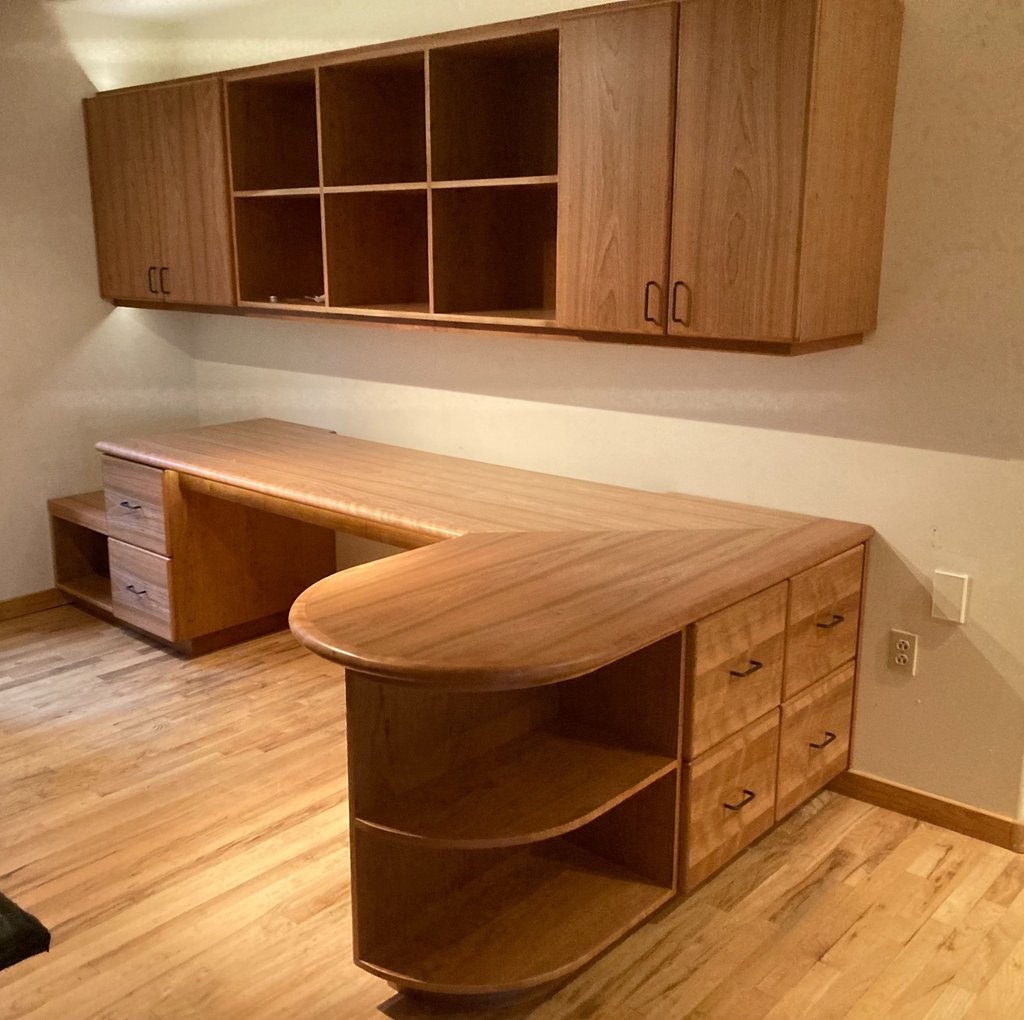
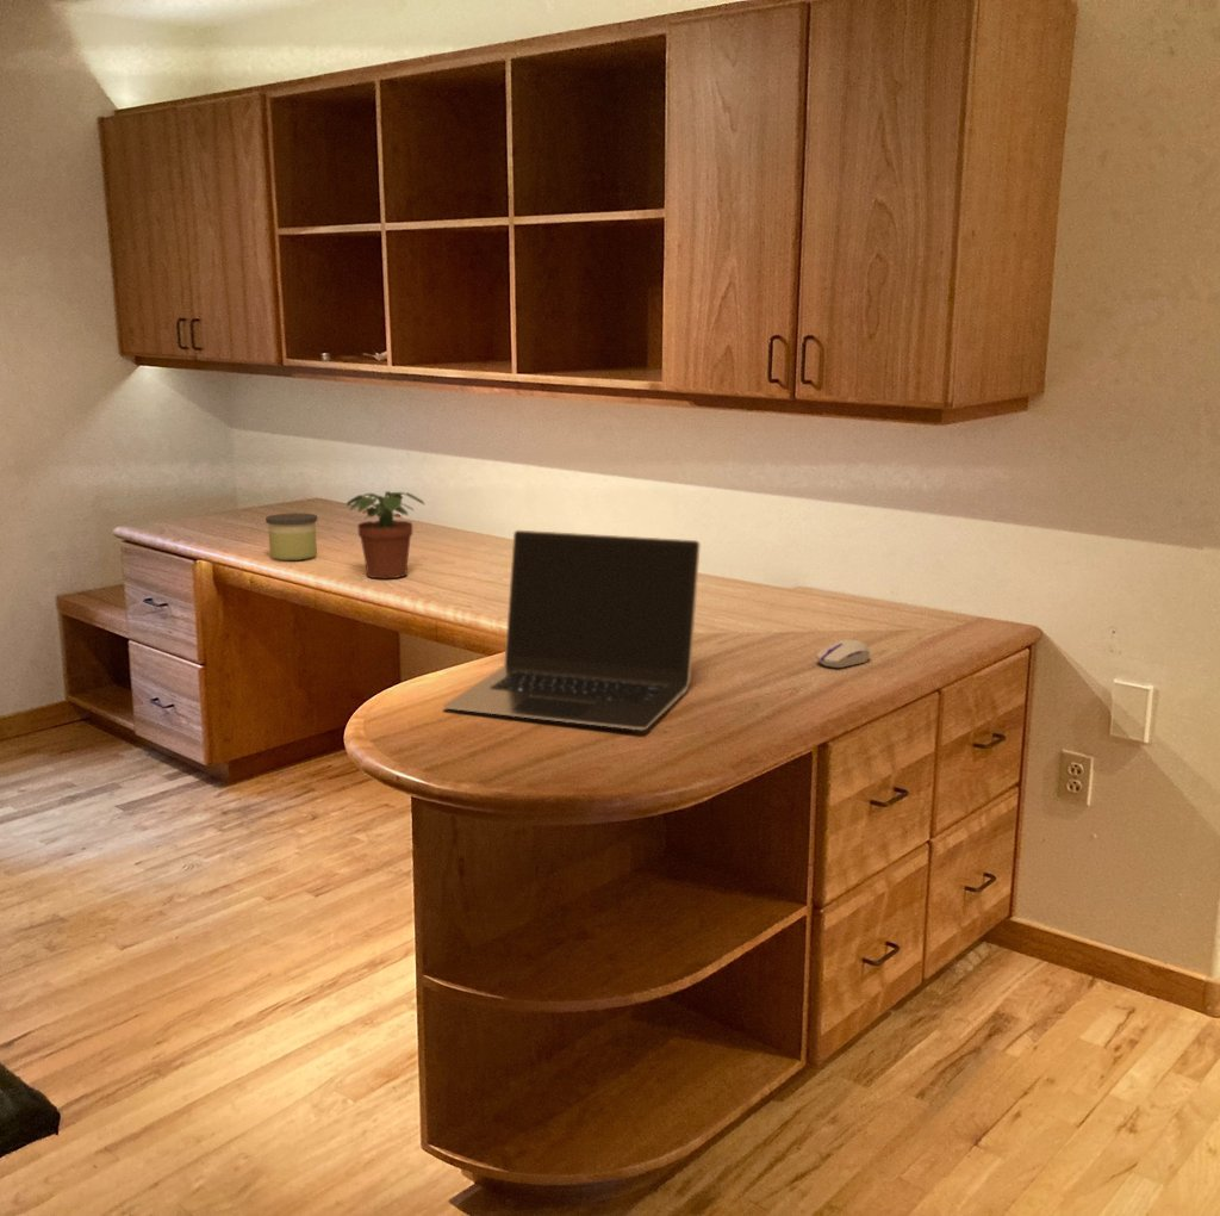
+ computer mouse [815,638,871,669]
+ candle [264,513,318,562]
+ laptop [442,529,702,731]
+ potted plant [346,490,427,579]
